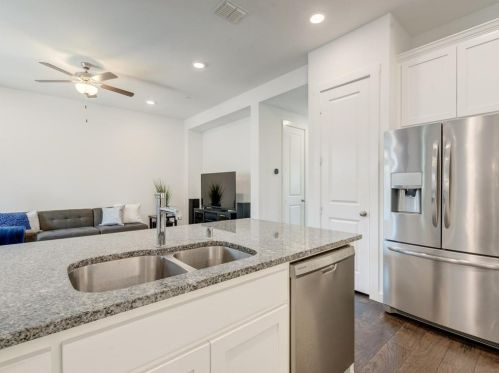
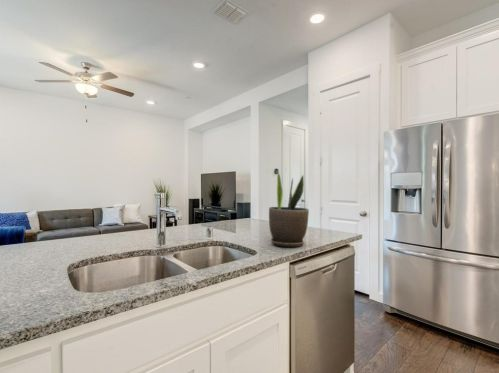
+ potted plant [268,170,310,248]
